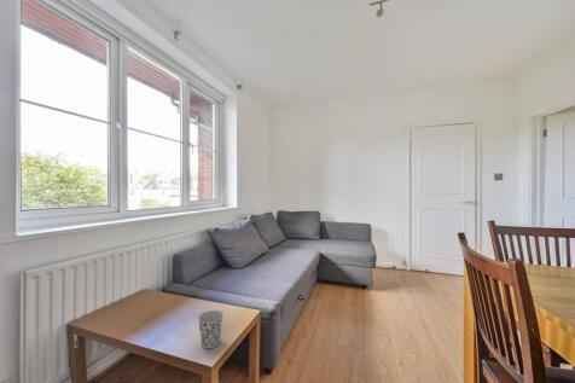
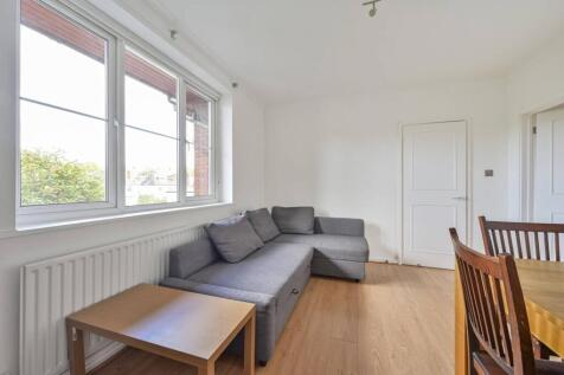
- cup [197,309,225,349]
